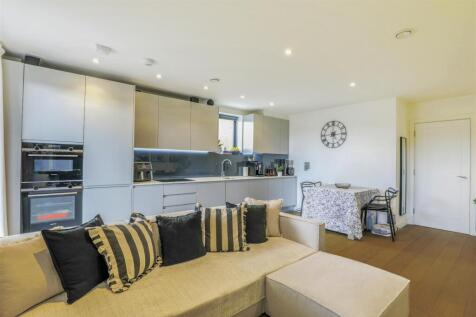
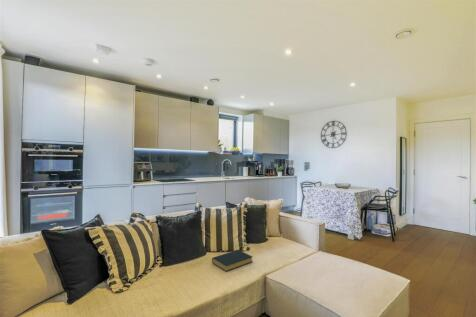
+ hardback book [211,249,253,273]
